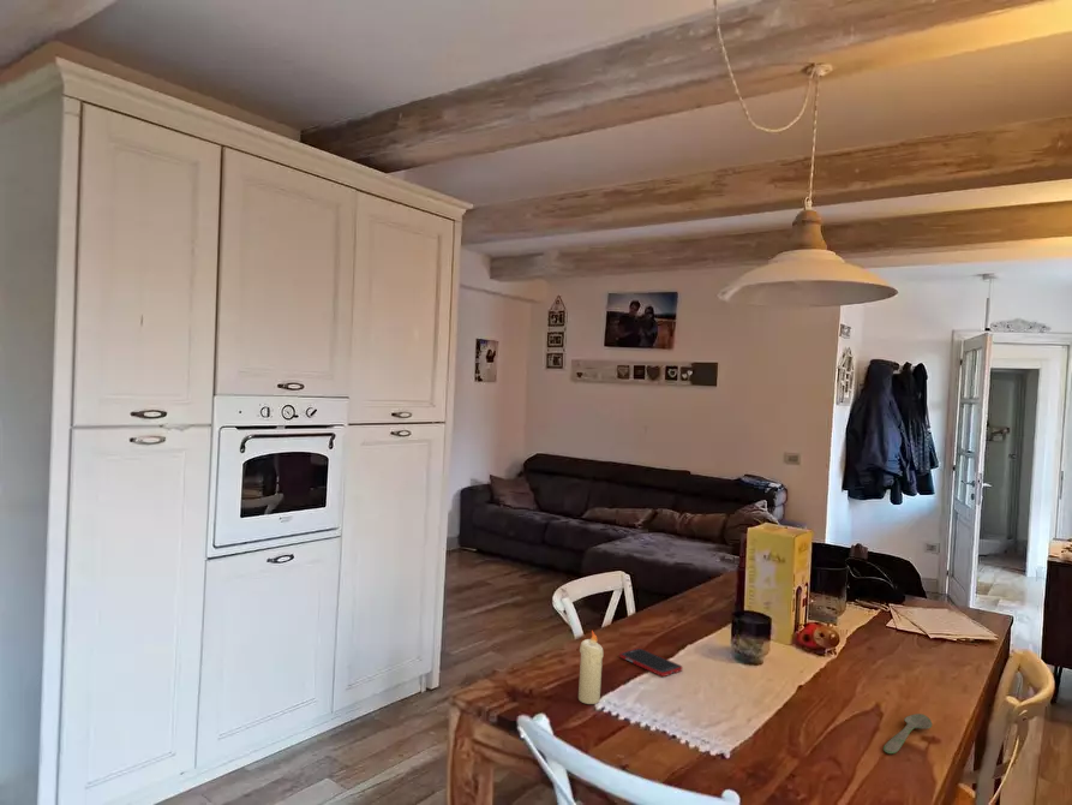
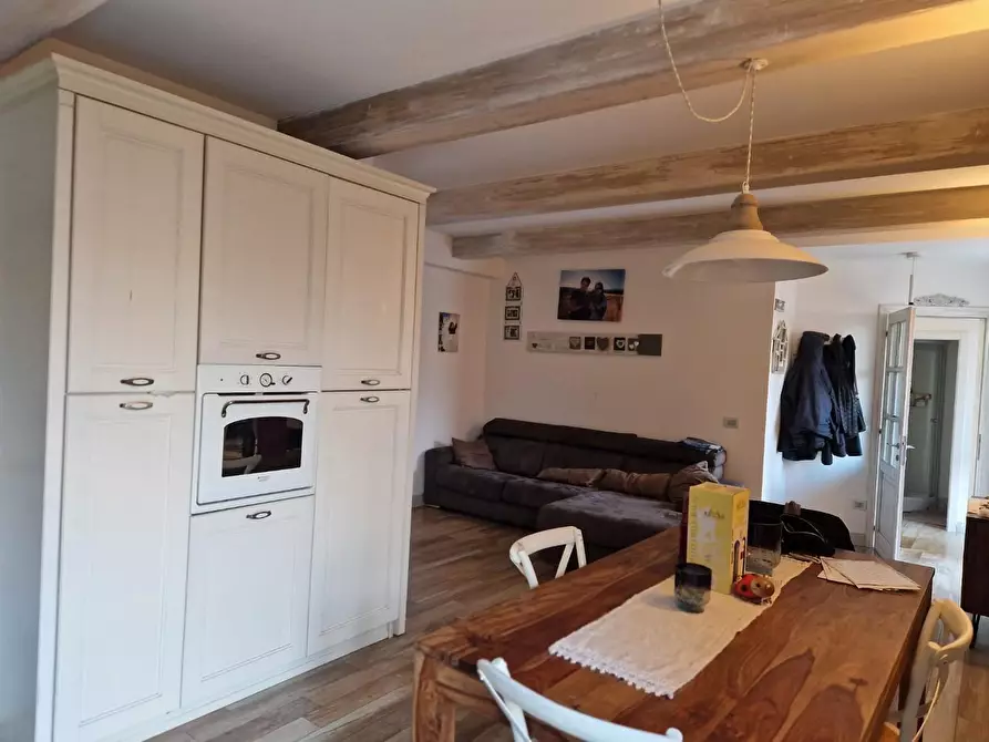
- candle [577,630,604,705]
- cell phone [618,646,683,678]
- spoon [882,712,933,755]
